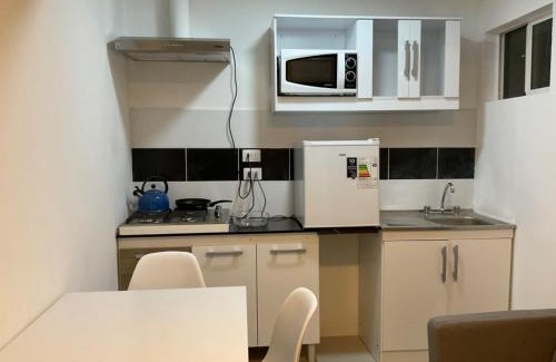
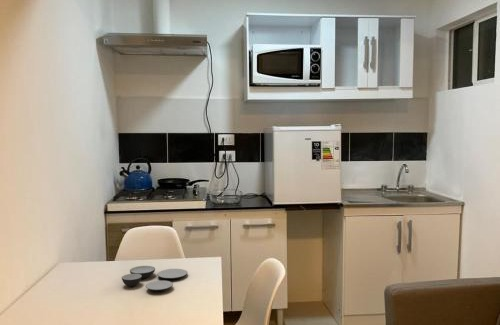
+ bowl set [121,265,188,292]
